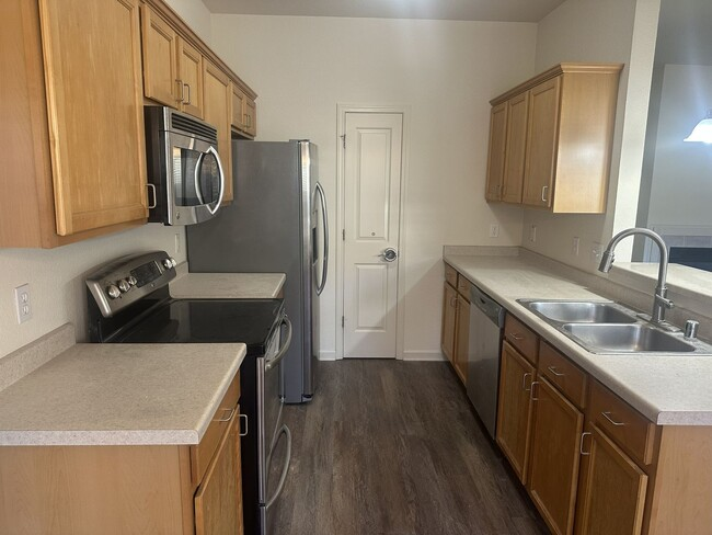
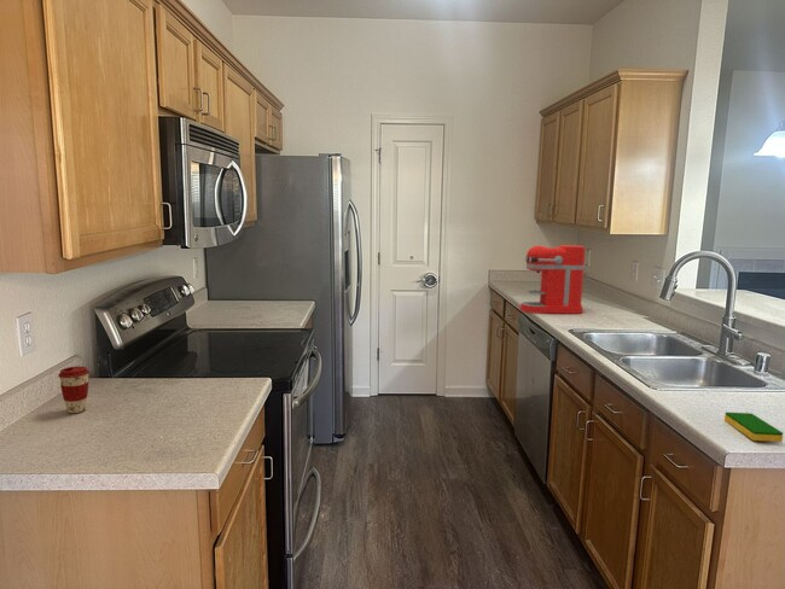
+ coffee cup [57,365,91,414]
+ dish sponge [723,412,784,443]
+ coffee maker [519,244,588,315]
